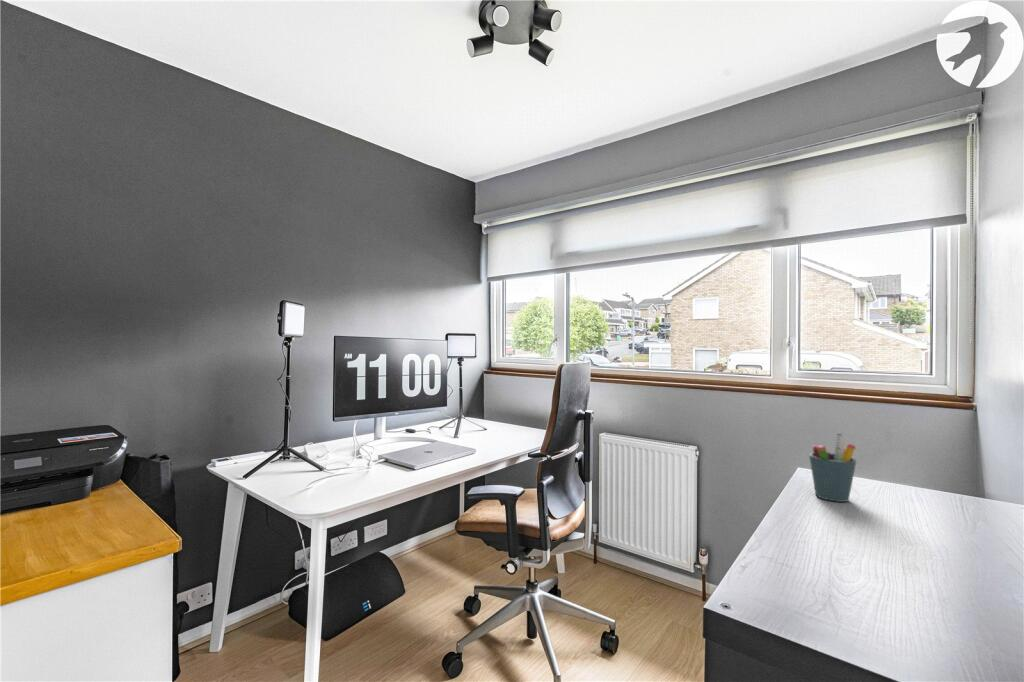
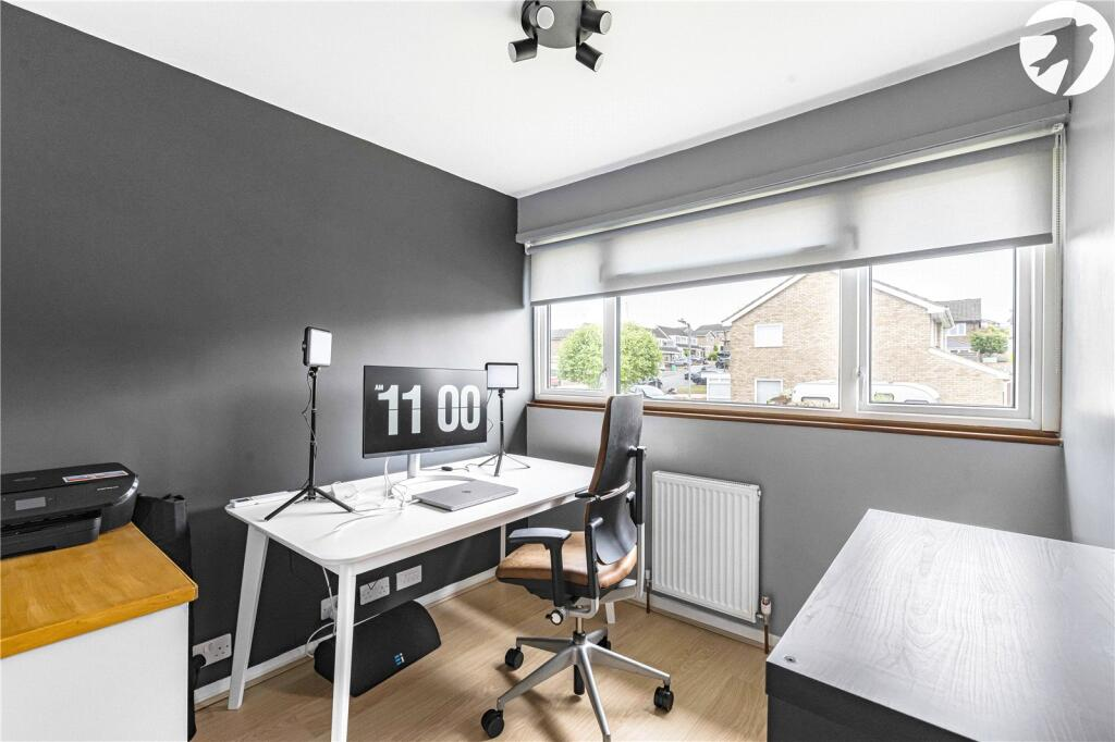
- pen holder [808,432,857,503]
